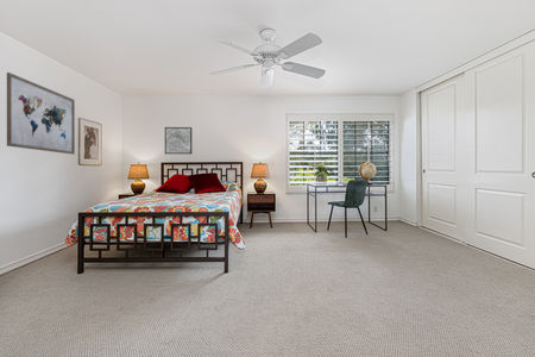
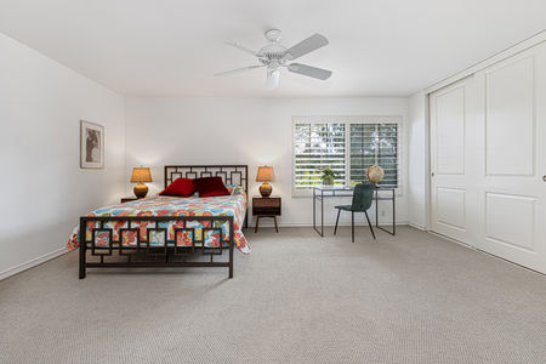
- wall art [6,71,76,156]
- wall art [164,126,193,155]
